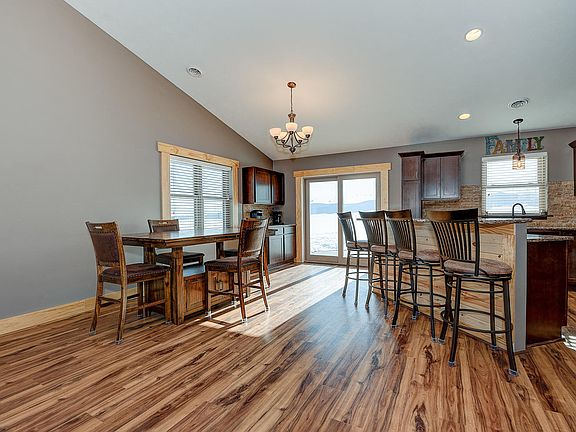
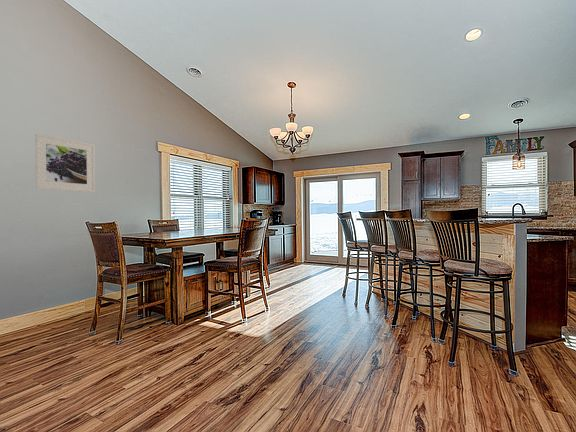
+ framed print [34,133,96,193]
